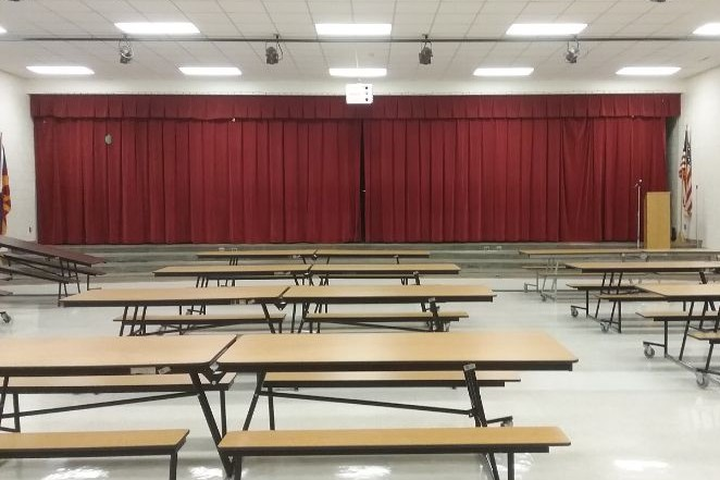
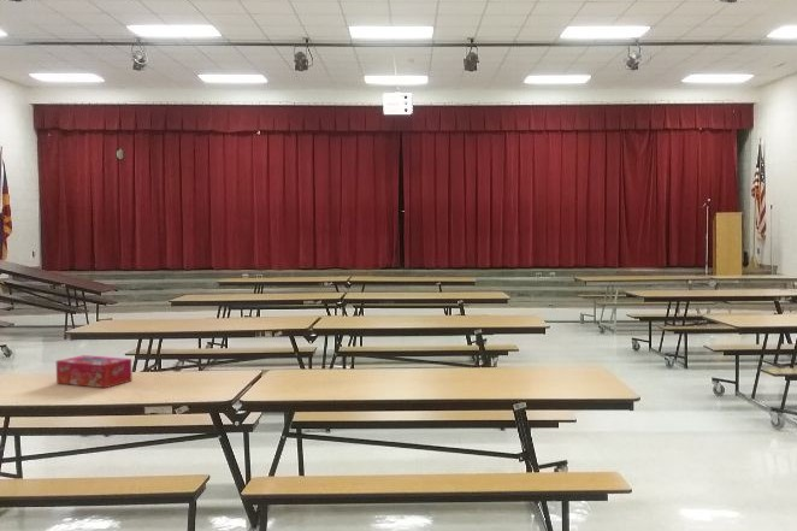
+ tissue box [55,354,132,389]
